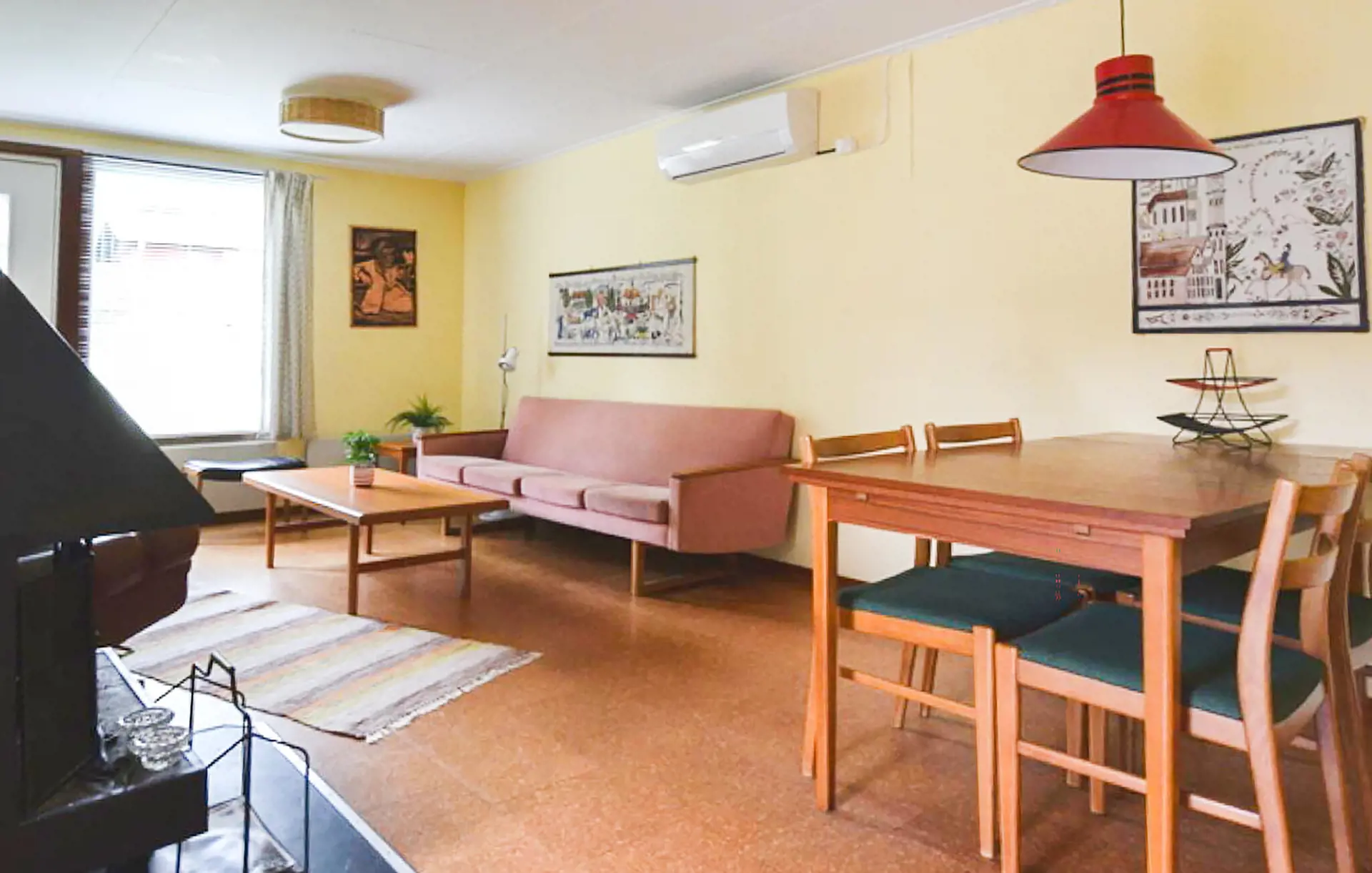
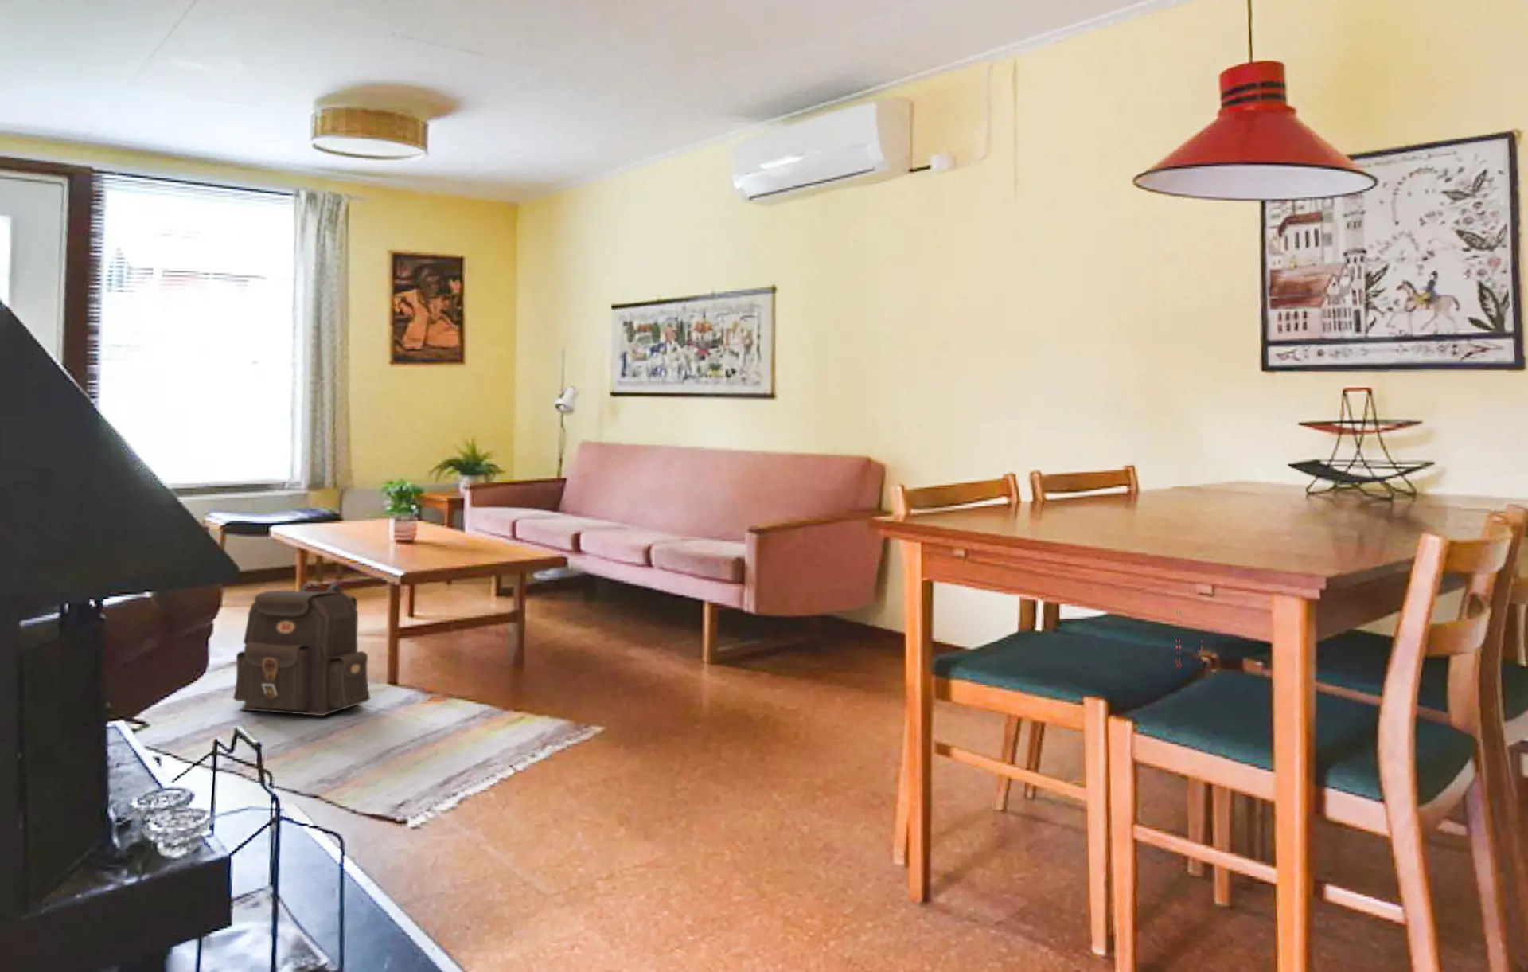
+ backpack [233,582,371,716]
